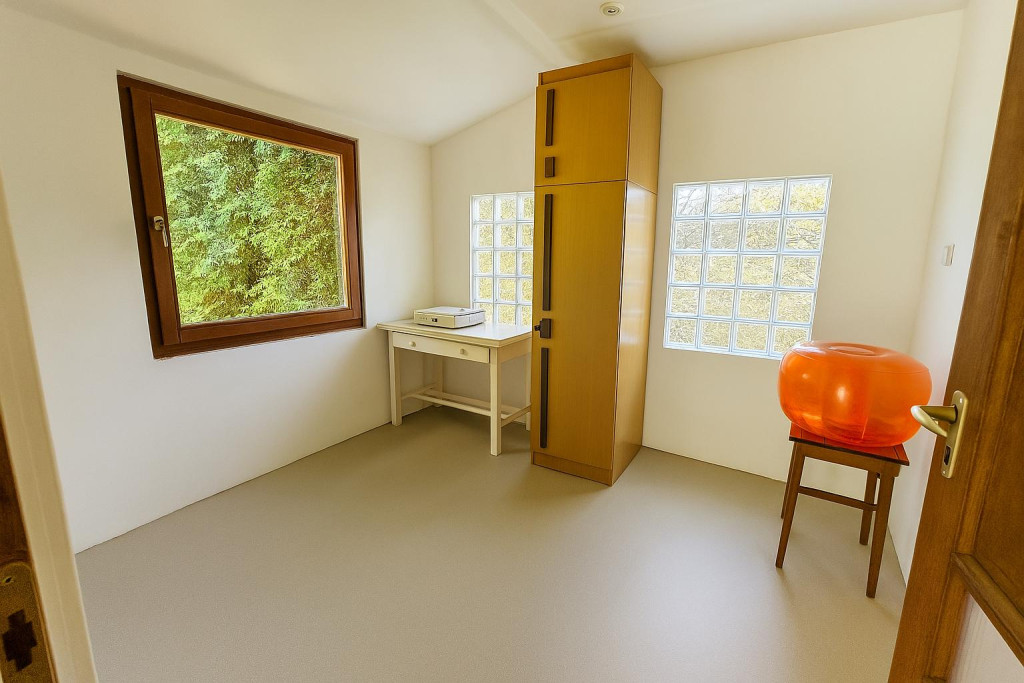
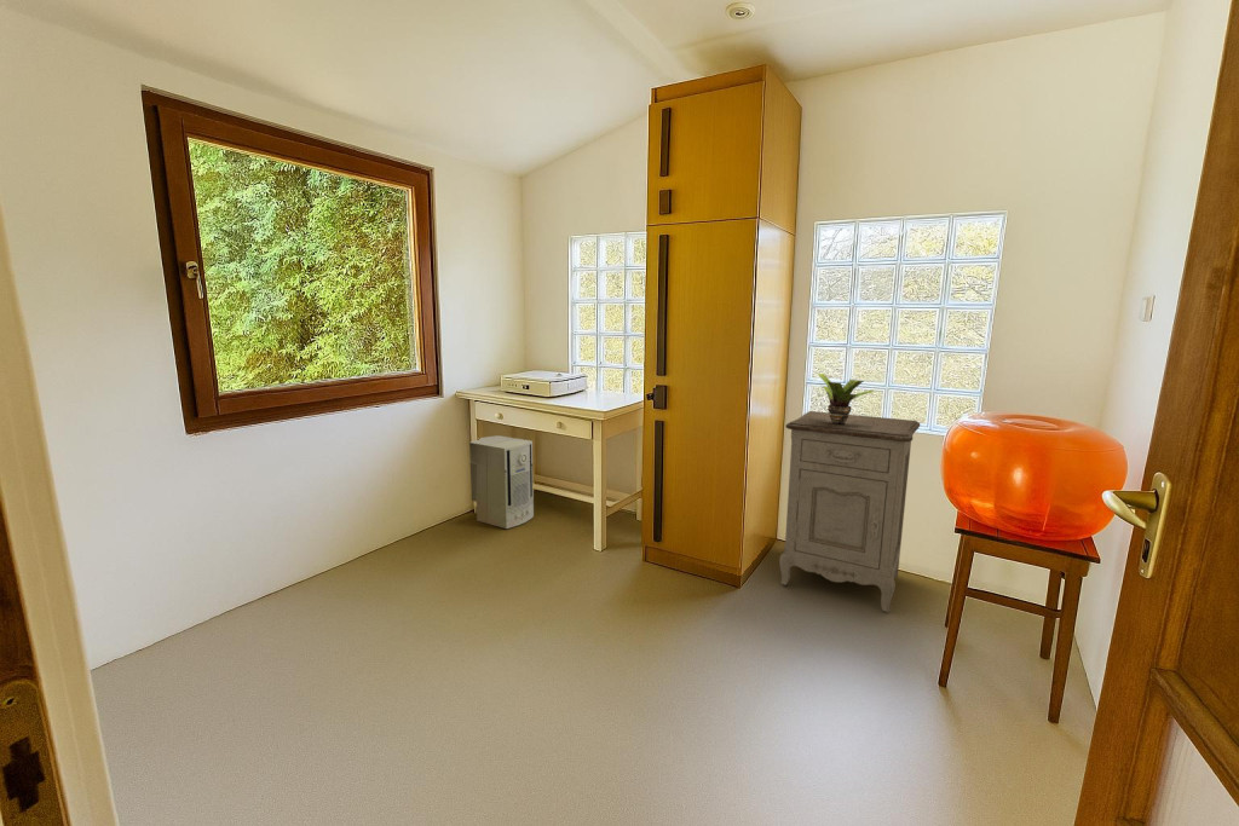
+ air purifier [468,434,535,530]
+ potted plant [817,372,875,424]
+ nightstand [778,410,921,613]
